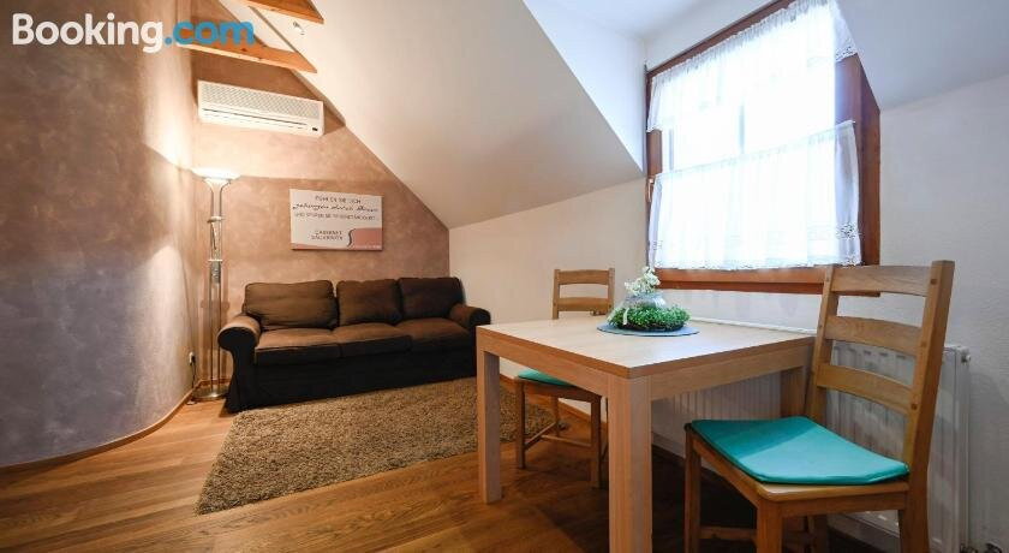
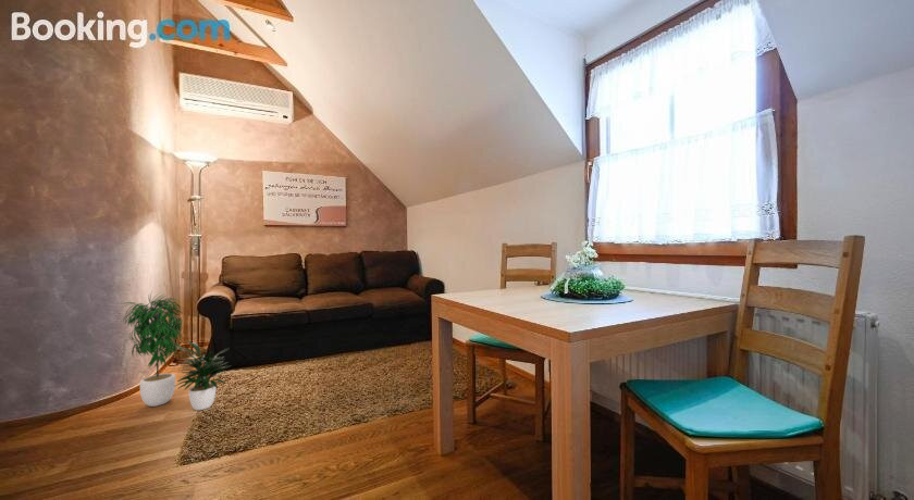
+ potted plant [121,290,233,411]
